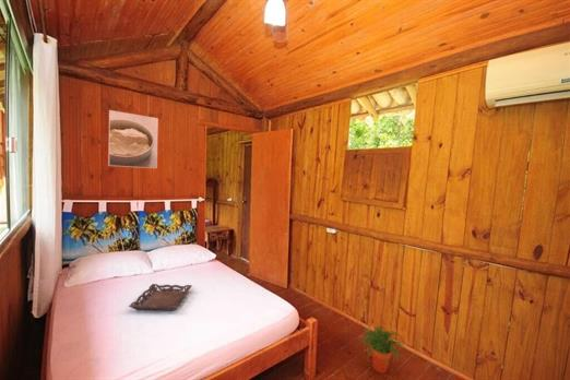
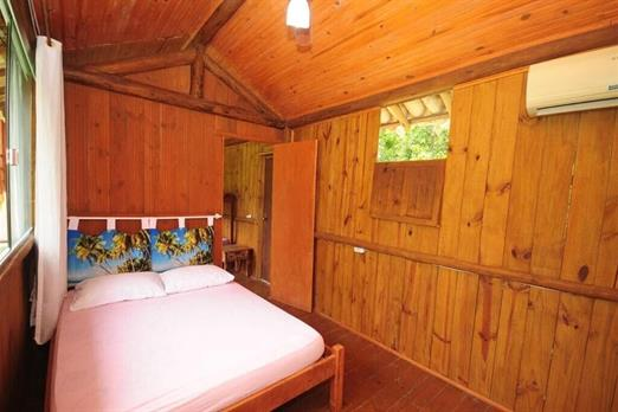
- tray [128,283,193,312]
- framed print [107,109,159,169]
- potted plant [358,324,408,375]
